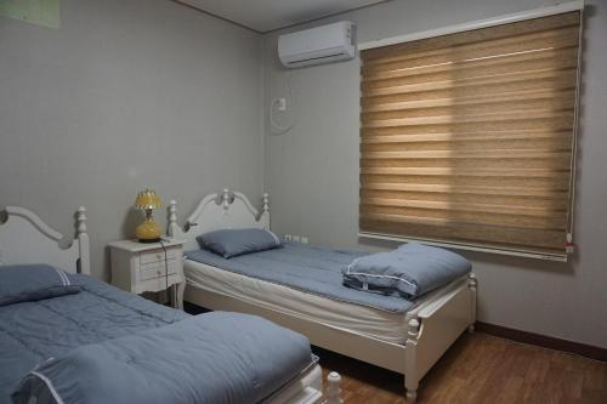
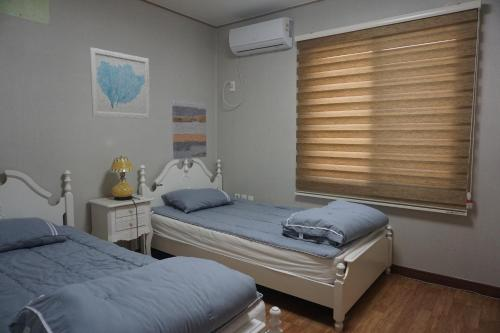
+ wall art [171,100,207,160]
+ wall art [89,46,151,120]
